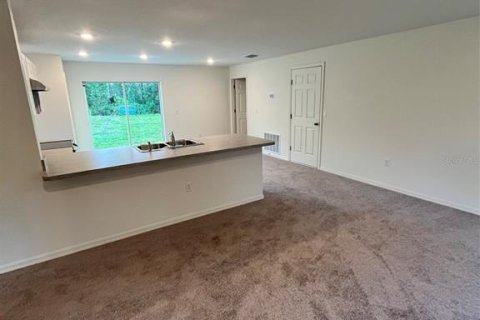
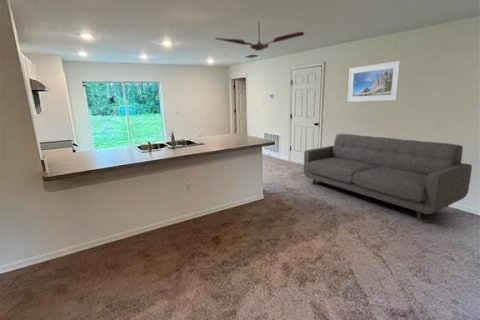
+ ceiling fan [214,21,305,52]
+ sofa [303,133,473,222]
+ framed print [347,60,402,103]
